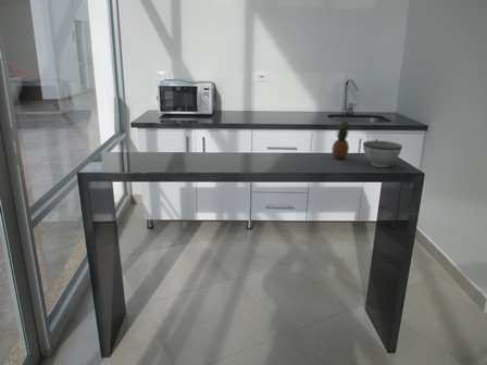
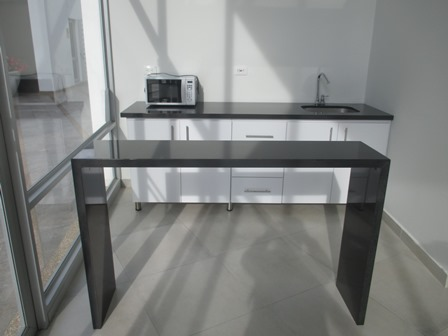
- bowl [362,140,403,168]
- fruit [330,117,351,160]
